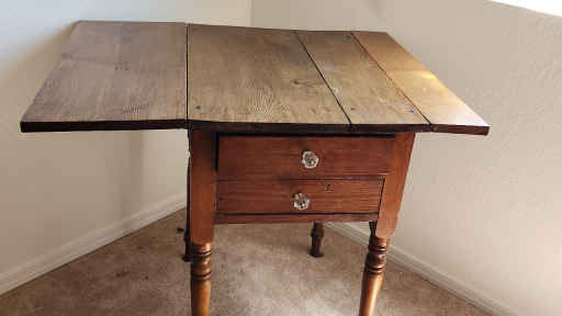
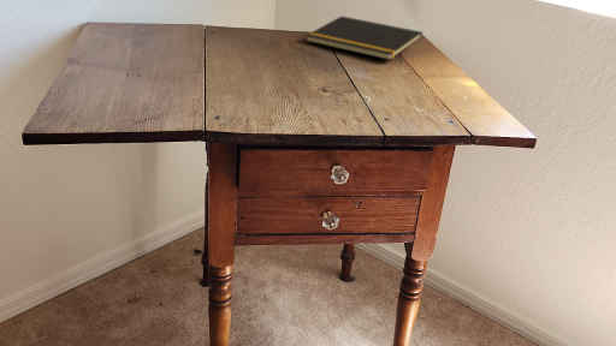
+ notepad [304,14,424,61]
